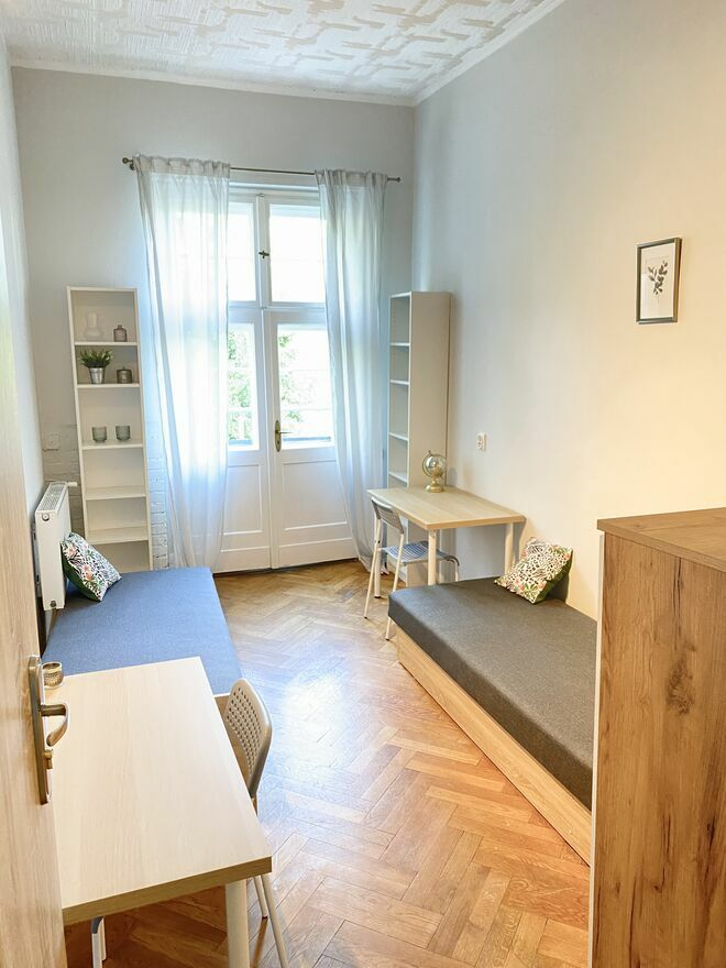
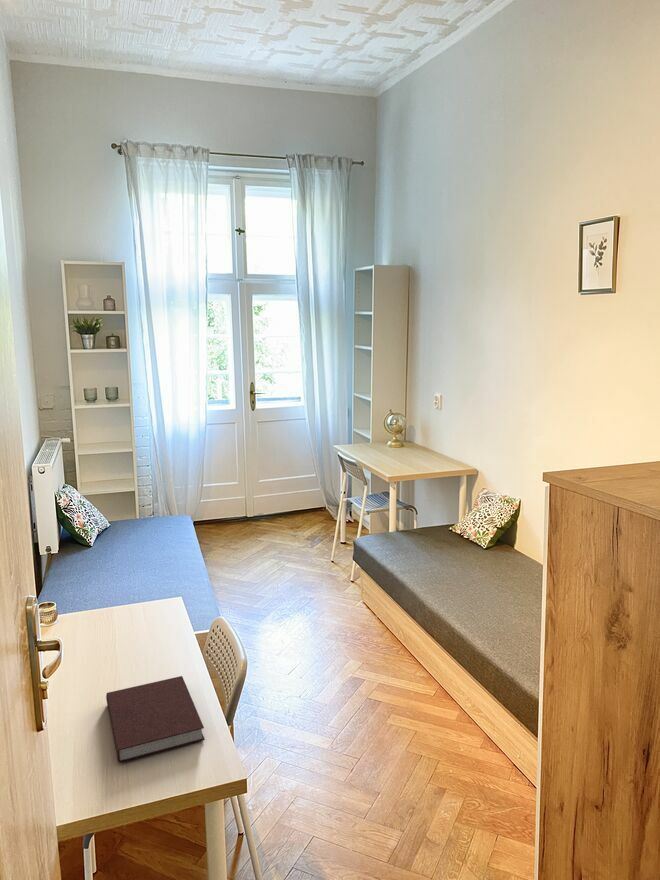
+ notebook [105,675,206,764]
